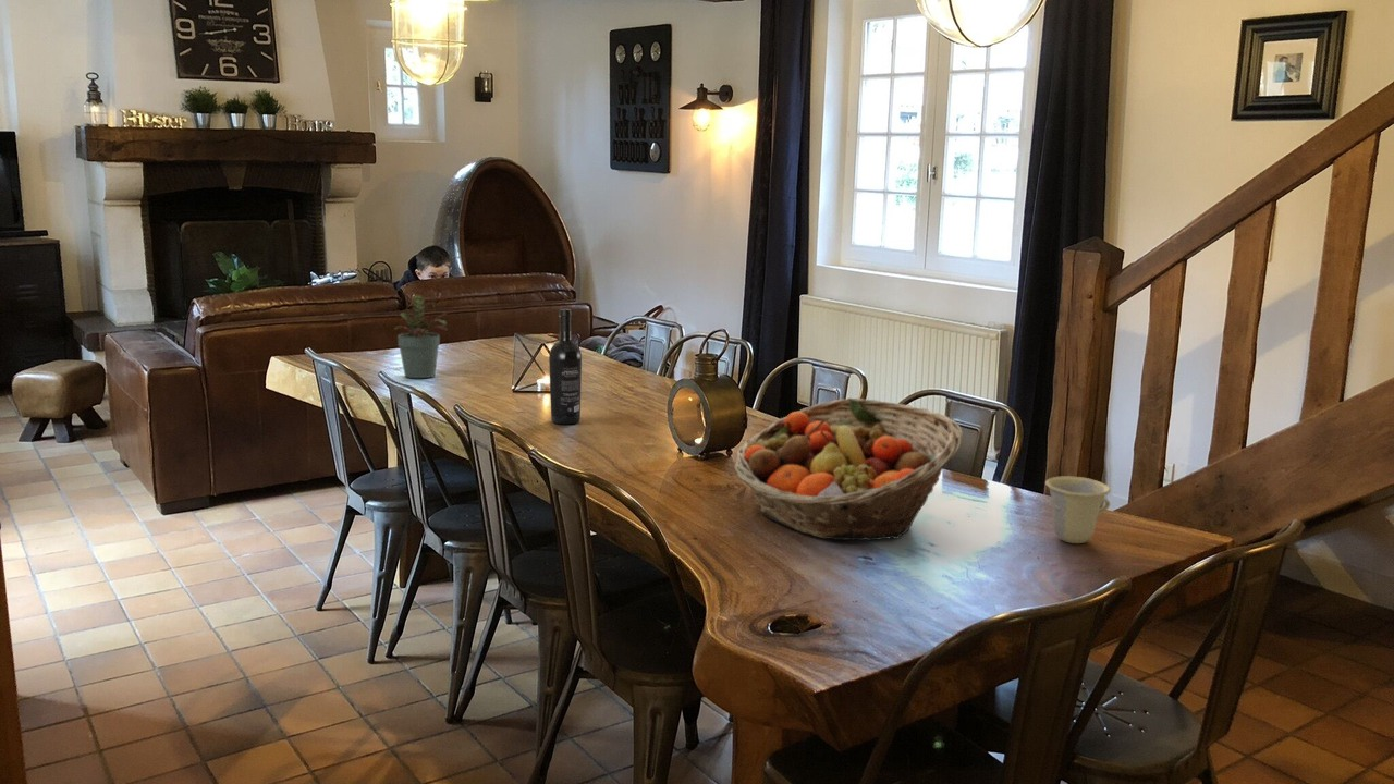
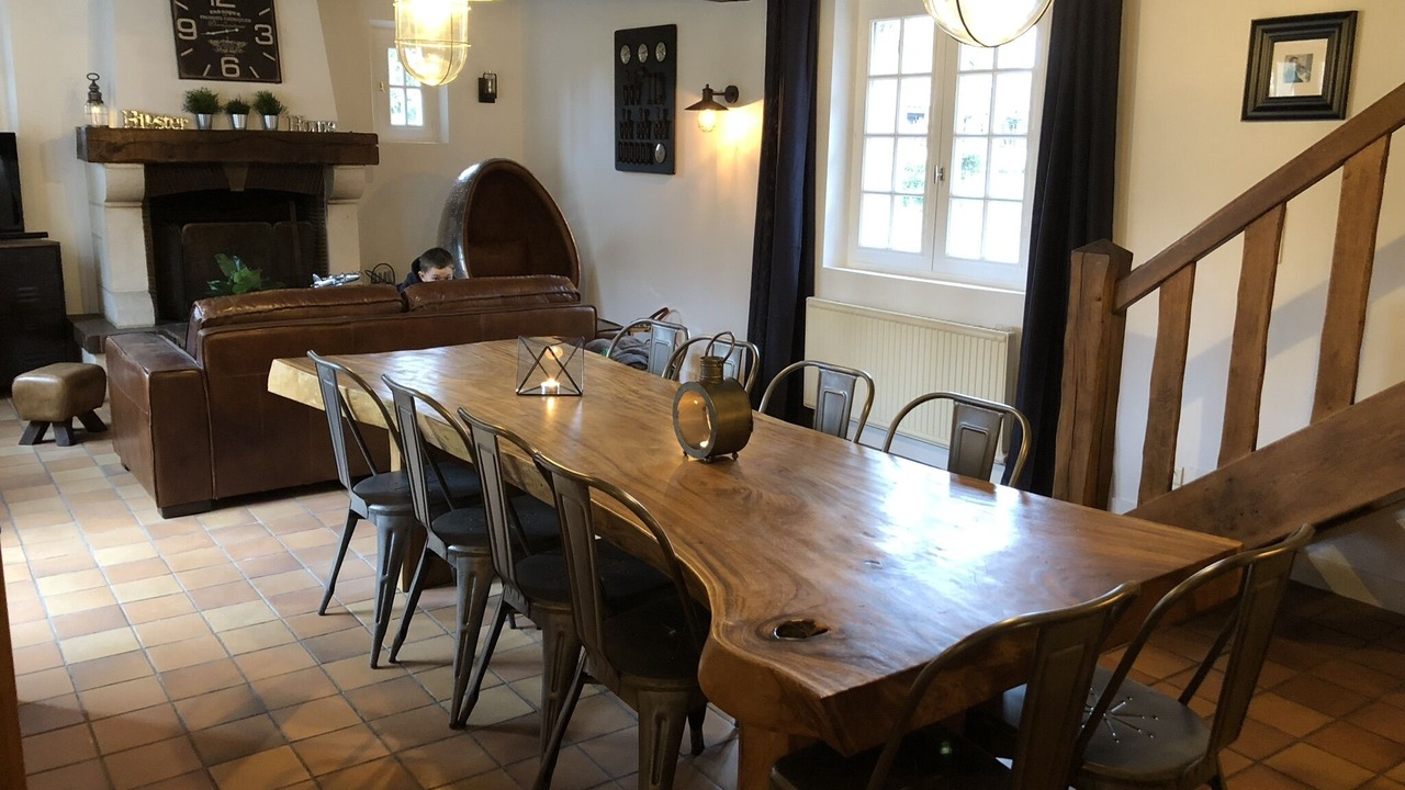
- potted plant [393,295,449,379]
- wine bottle [548,308,583,425]
- fruit basket [733,397,964,541]
- cup [1044,475,1111,544]
